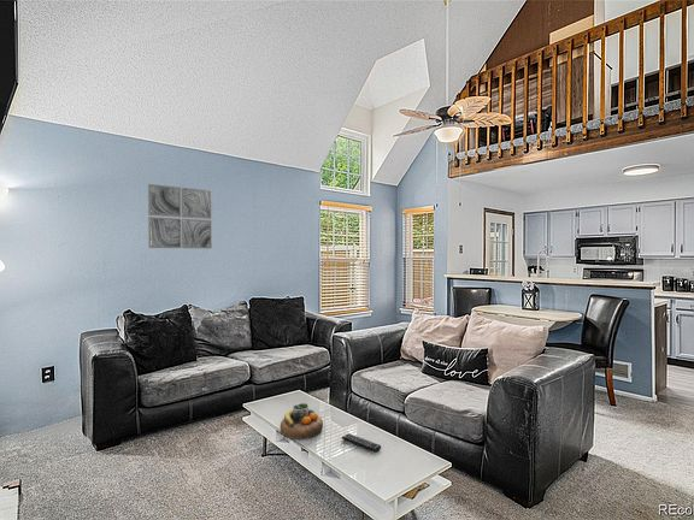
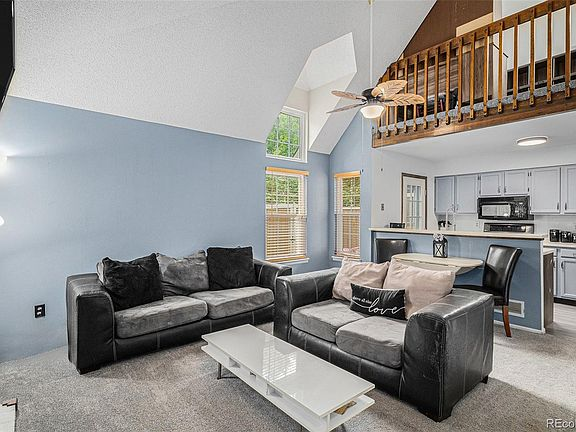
- wall art [147,183,213,249]
- remote control [341,432,382,454]
- decorative bowl [280,402,324,441]
